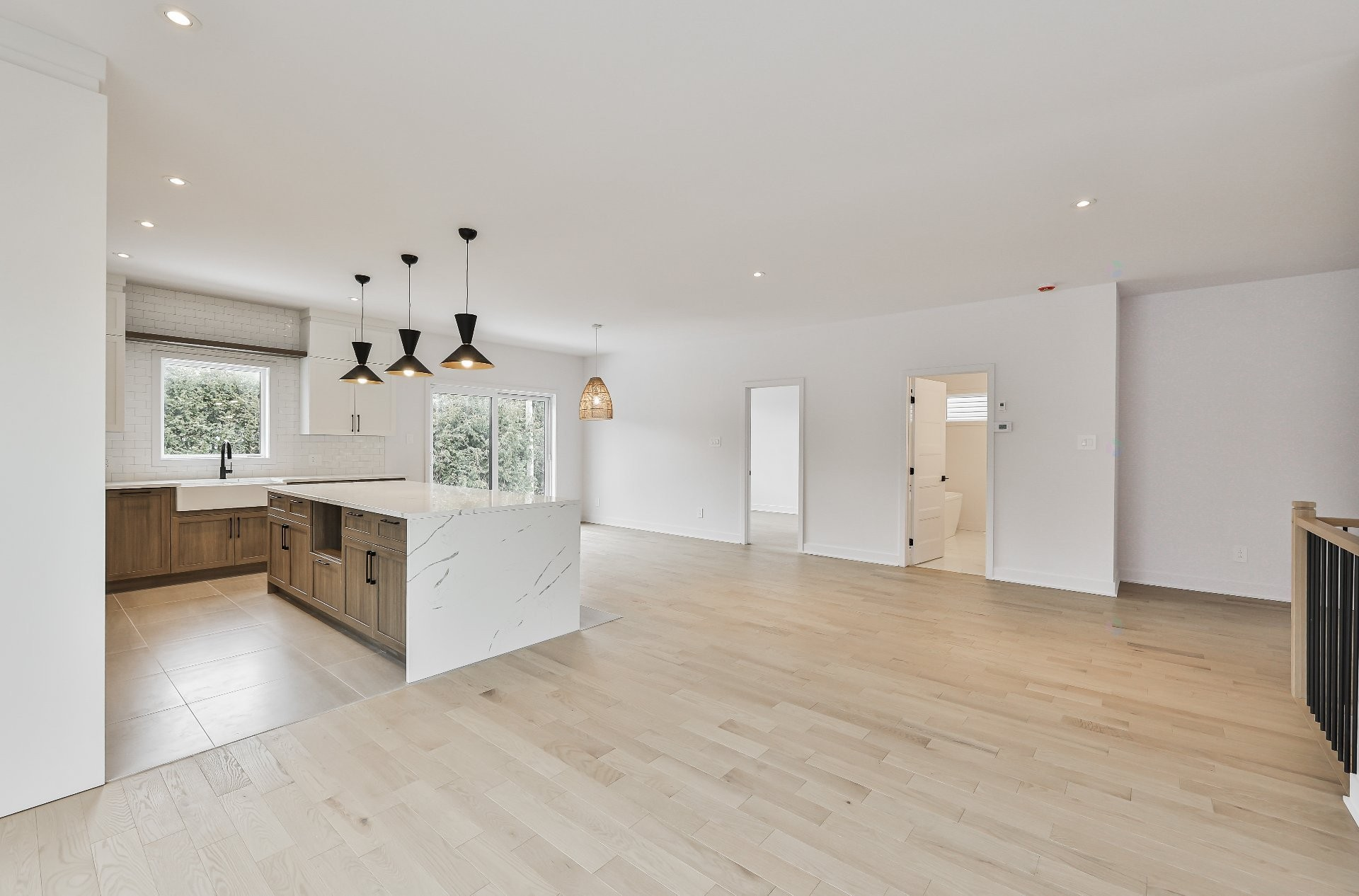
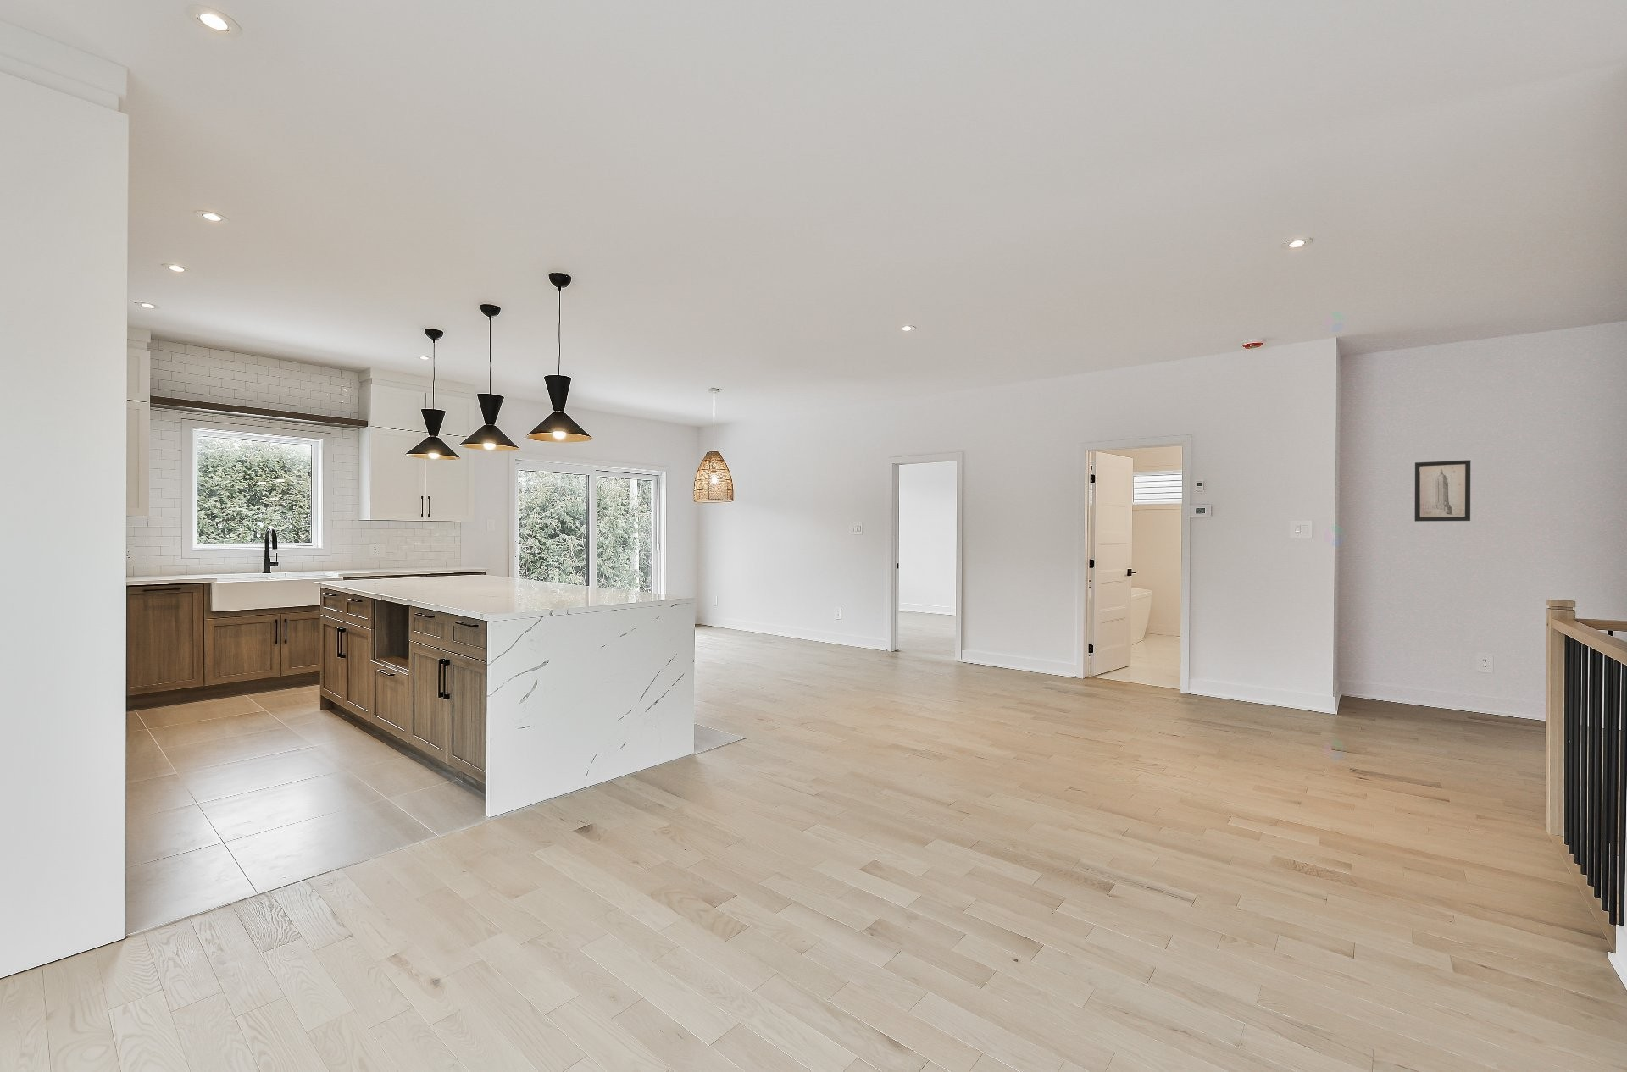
+ wall art [1414,459,1471,523]
